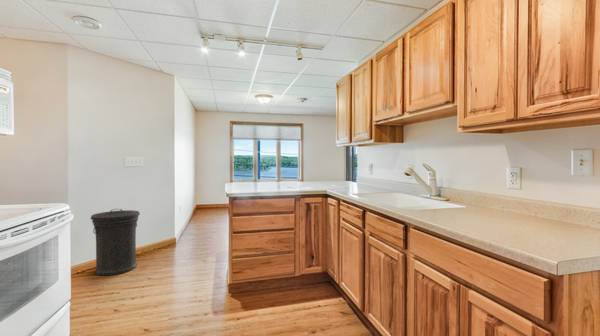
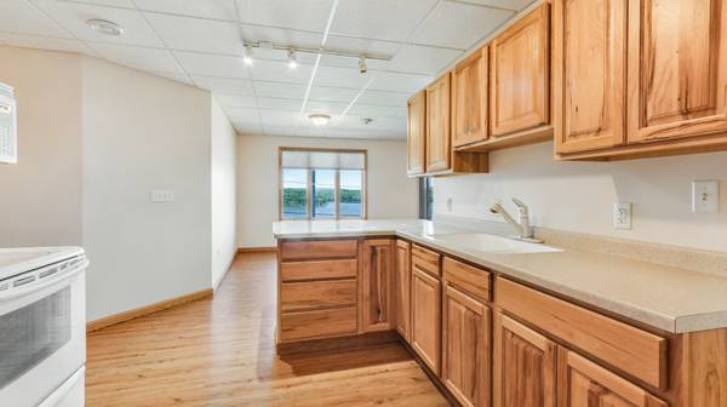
- trash can [89,208,141,276]
